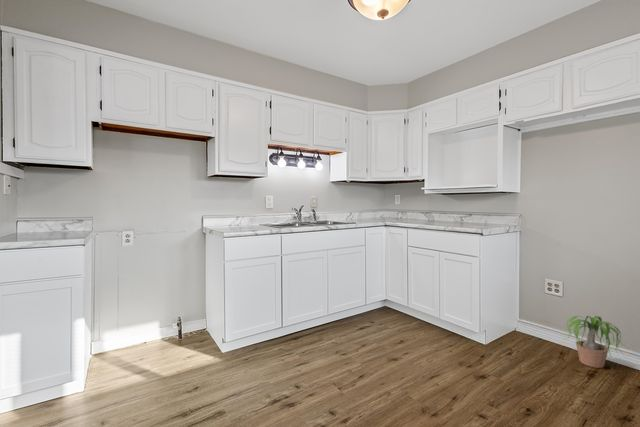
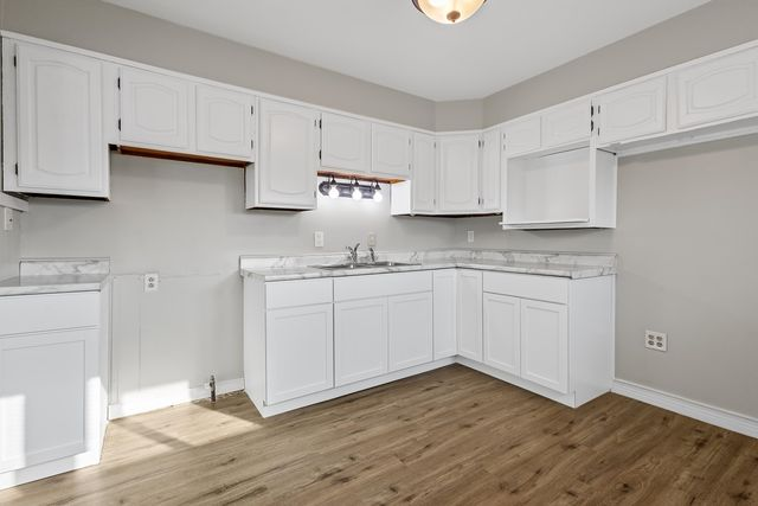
- potted plant [560,315,634,369]
